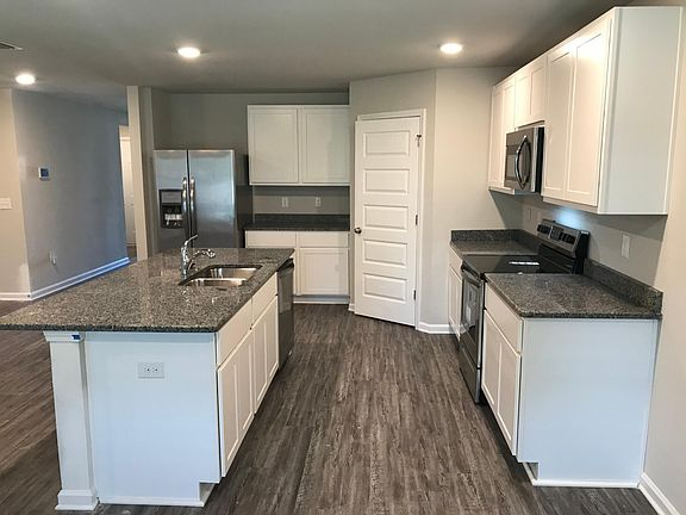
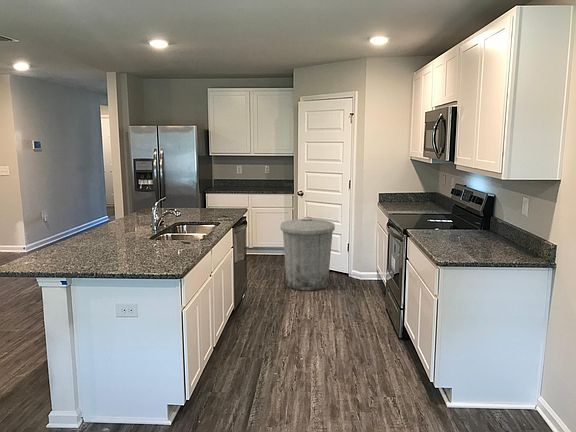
+ trash can [280,216,336,291]
